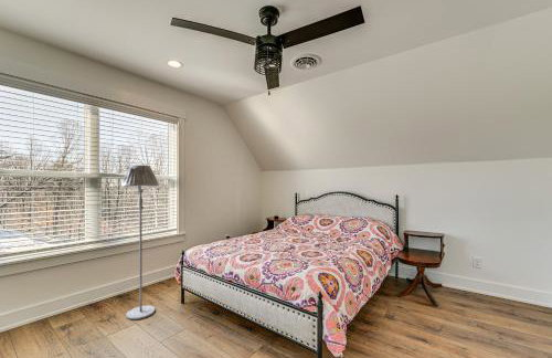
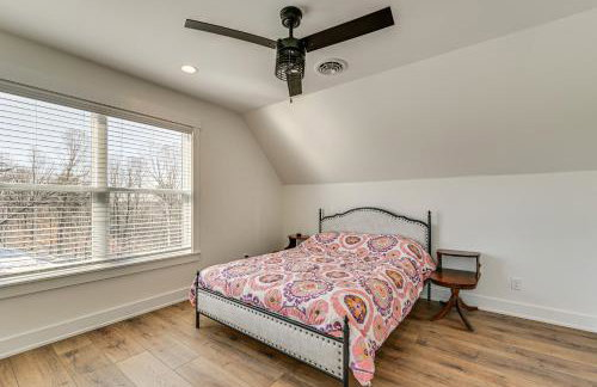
- floor lamp [120,164,159,320]
